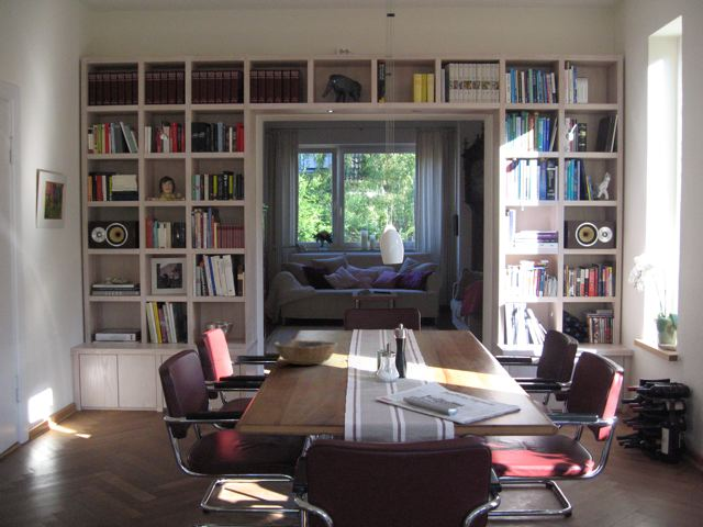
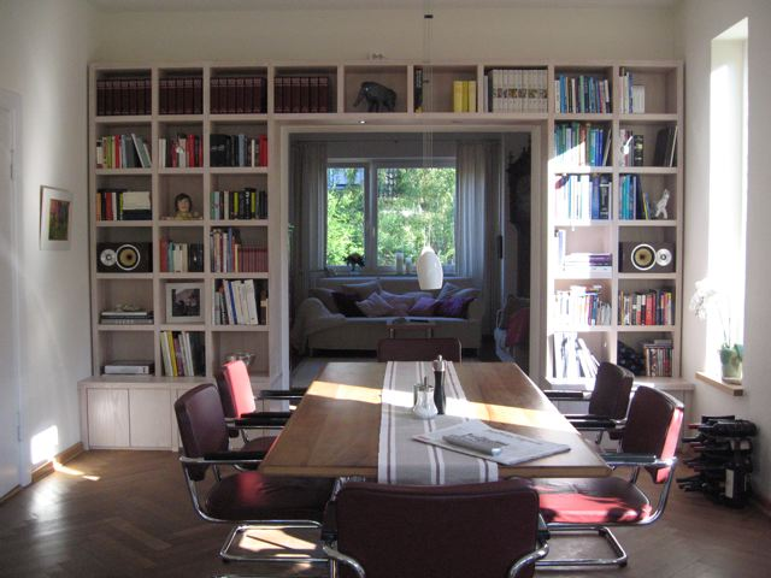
- bowl [274,339,338,366]
